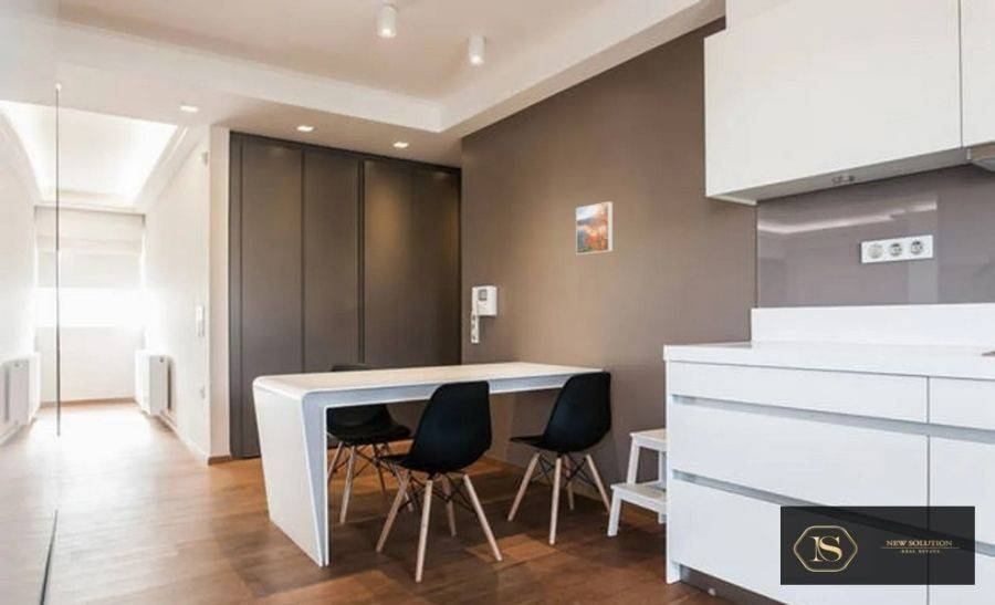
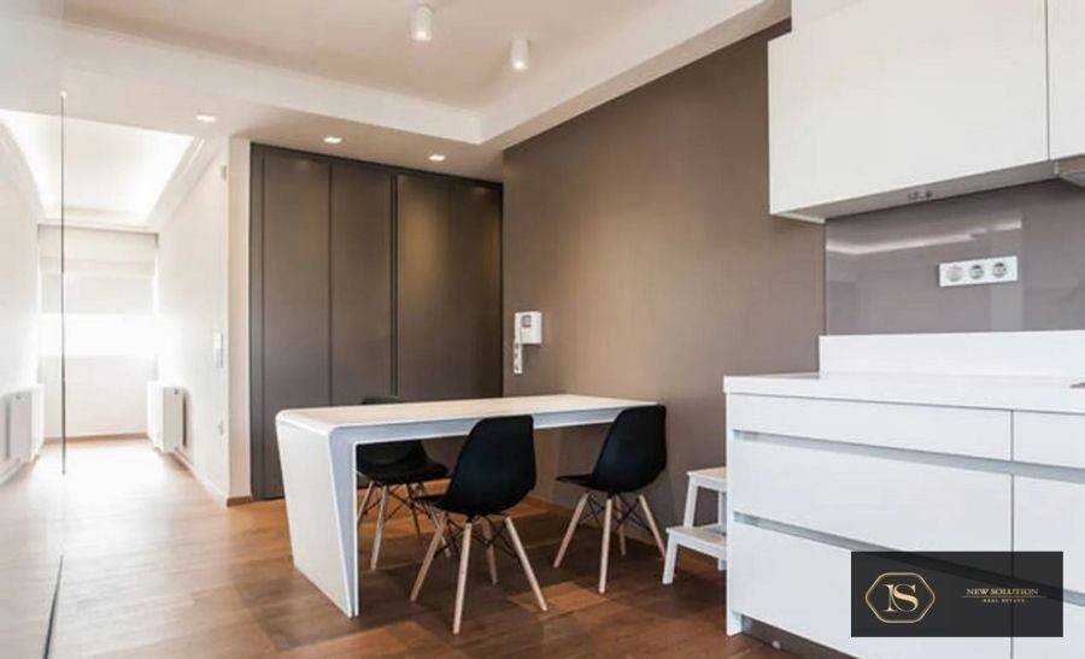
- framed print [575,201,614,255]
